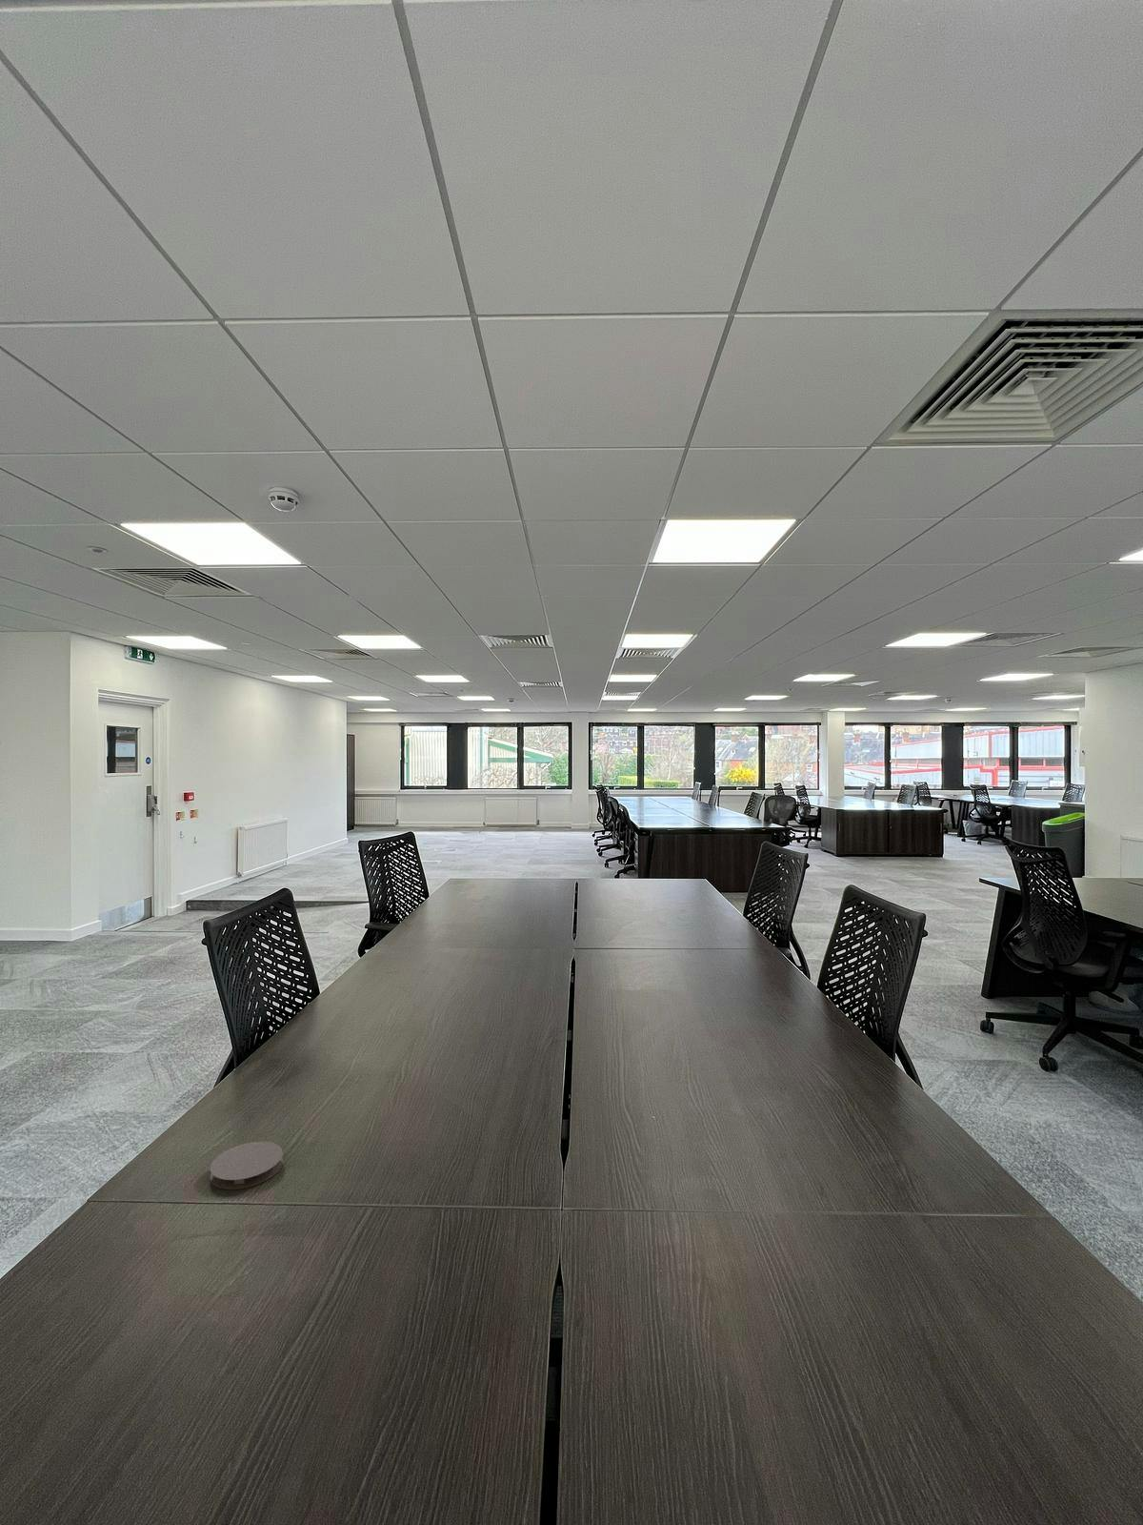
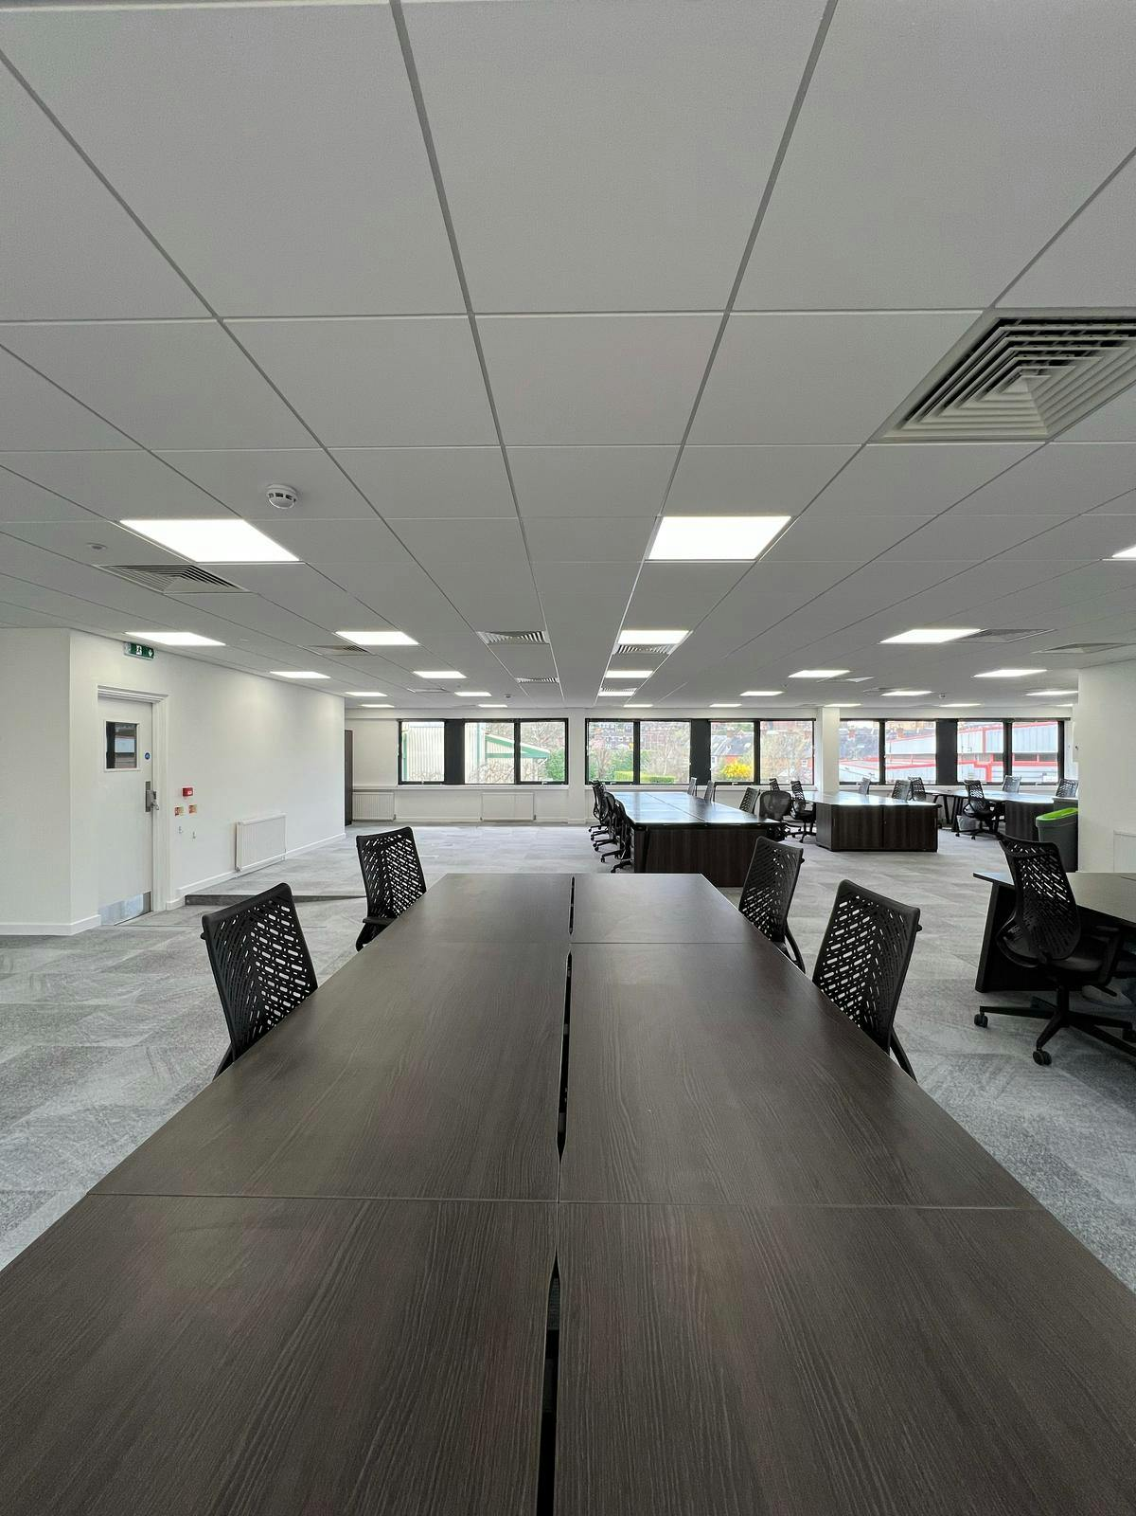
- coaster [209,1141,283,1190]
